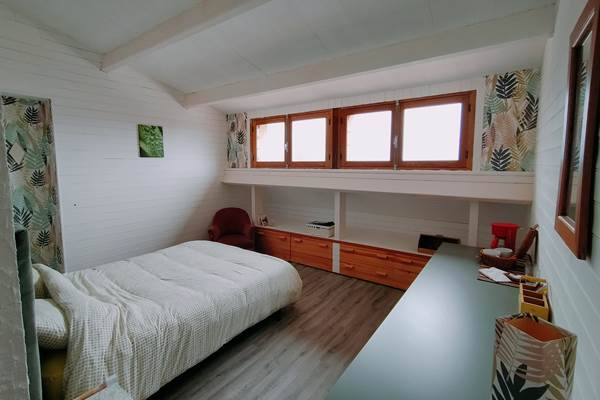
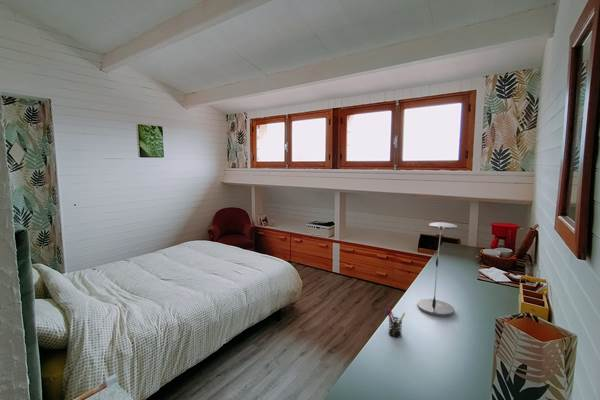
+ desk lamp [416,221,458,317]
+ pen holder [385,308,406,338]
